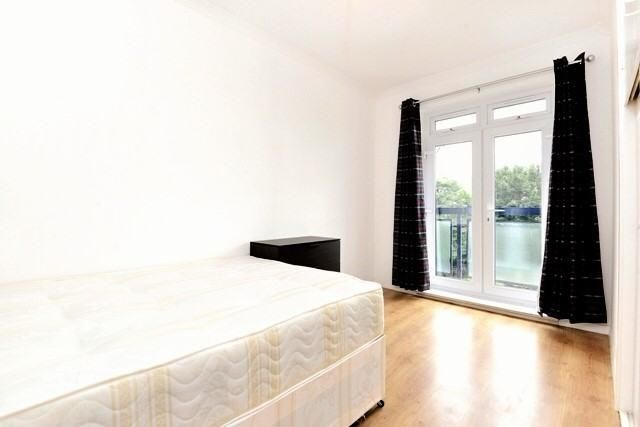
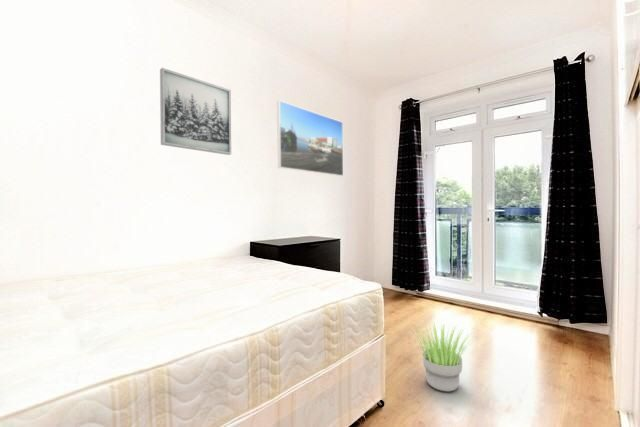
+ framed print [276,99,344,177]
+ potted plant [411,321,474,393]
+ wall art [159,67,232,156]
